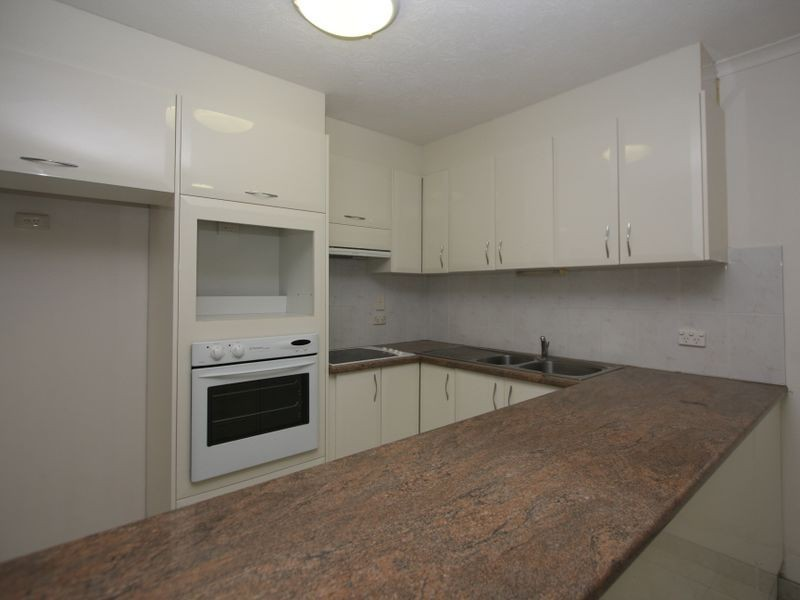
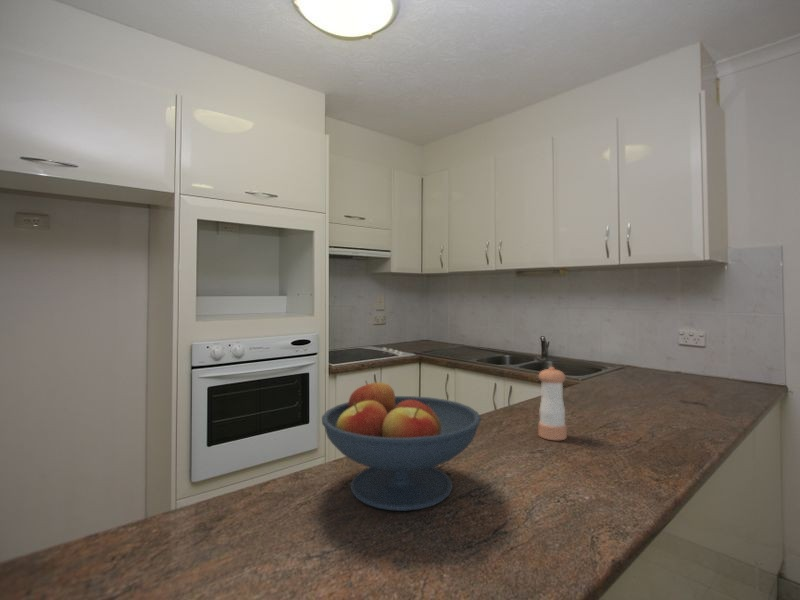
+ pepper shaker [537,366,568,441]
+ fruit bowl [321,379,482,512]
